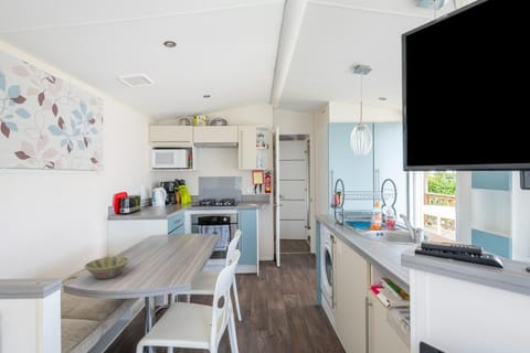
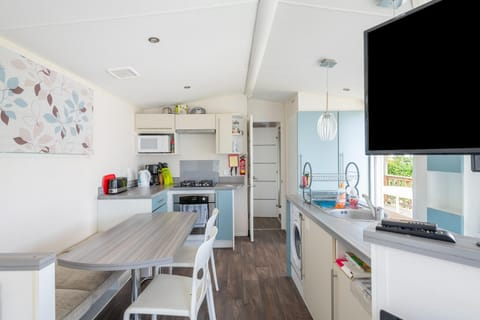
- bowl [84,256,130,280]
